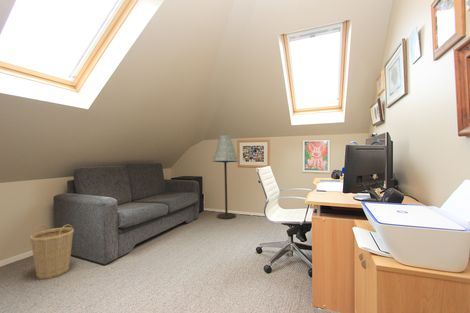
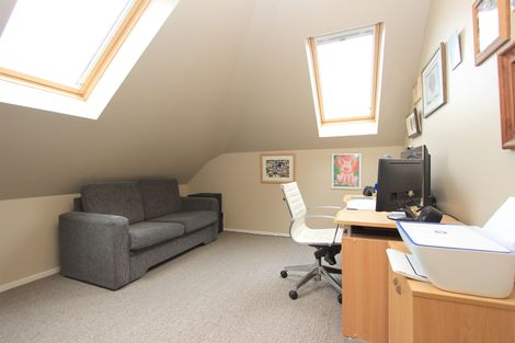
- floor lamp [211,134,239,220]
- basket [29,224,75,280]
